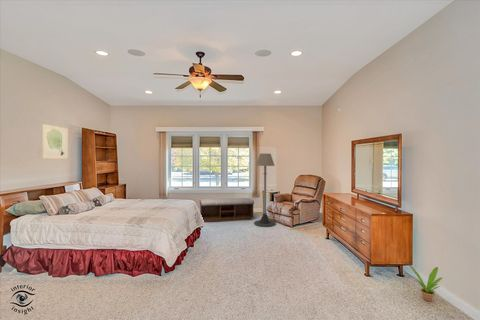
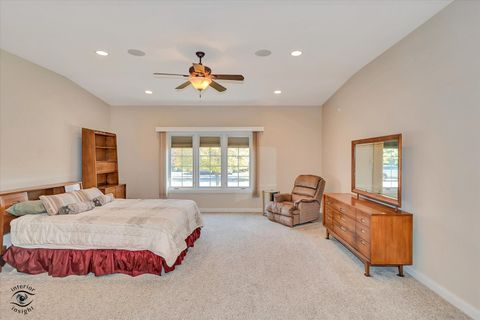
- bench [199,197,255,223]
- potted plant [408,264,443,303]
- floor lamp [253,153,277,228]
- wall art [41,123,69,159]
